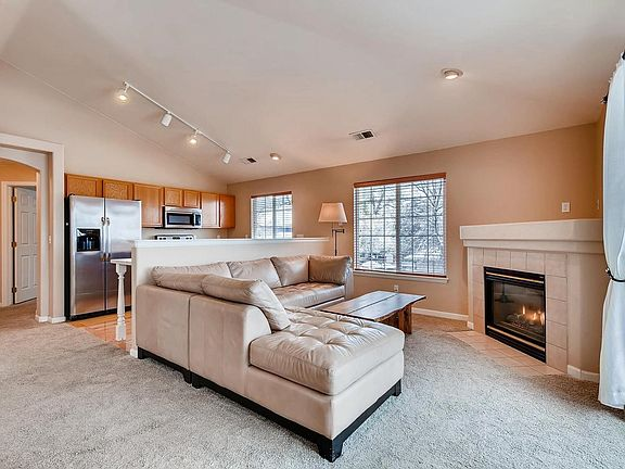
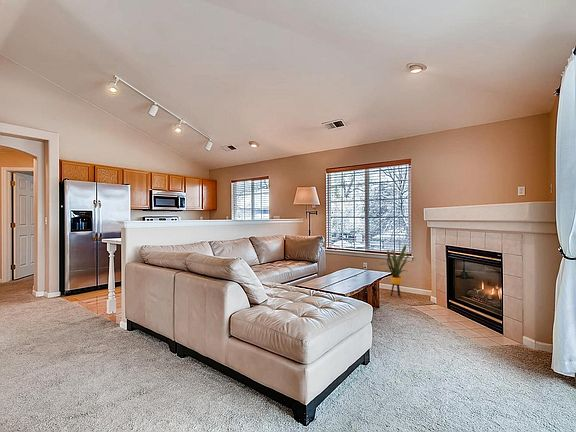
+ house plant [380,244,413,298]
